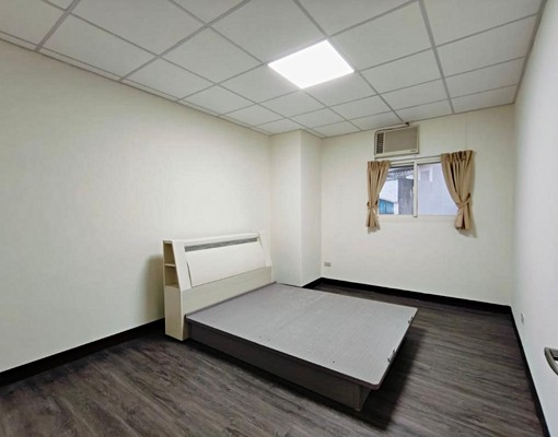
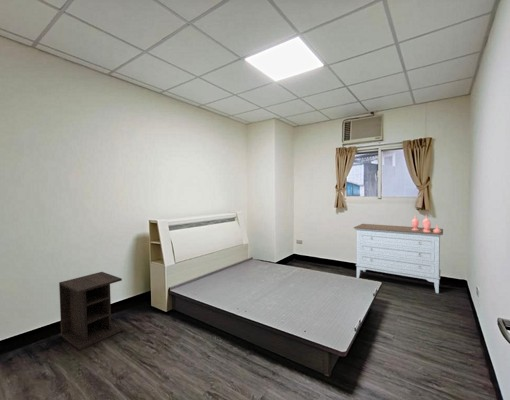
+ dresser [353,223,444,294]
+ nightstand [58,271,124,351]
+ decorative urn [411,214,441,233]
